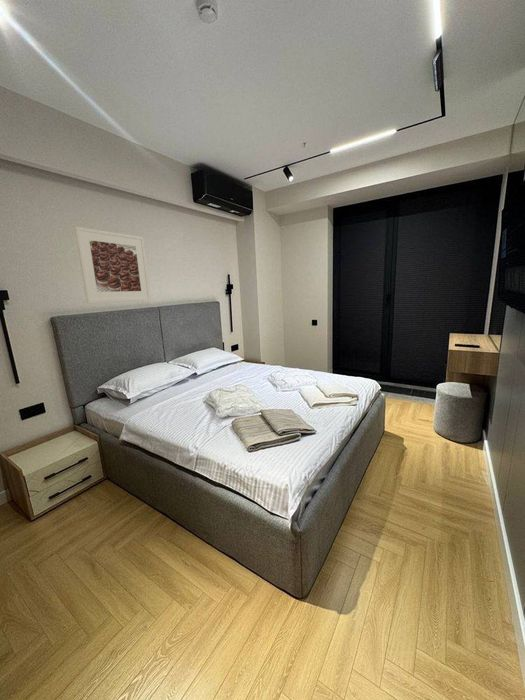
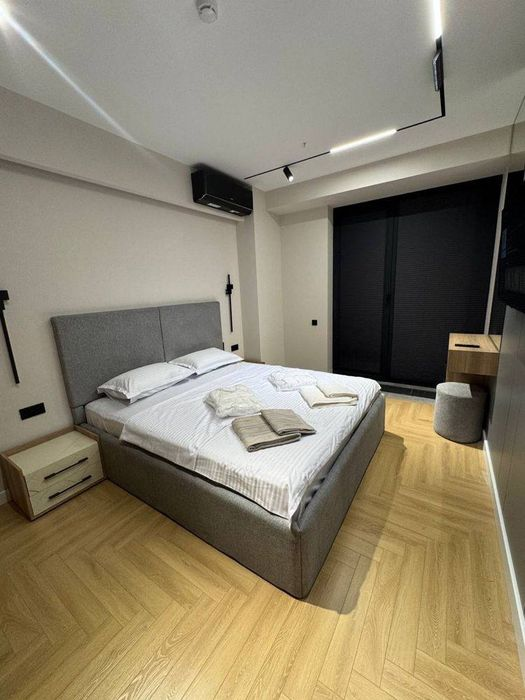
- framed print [74,226,152,304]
